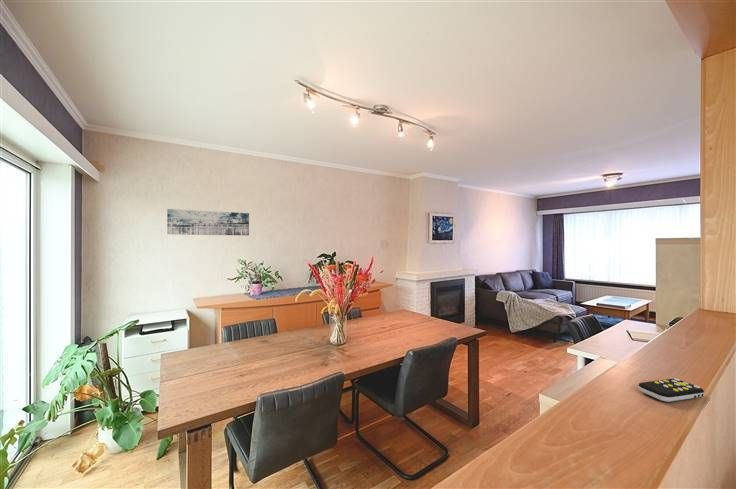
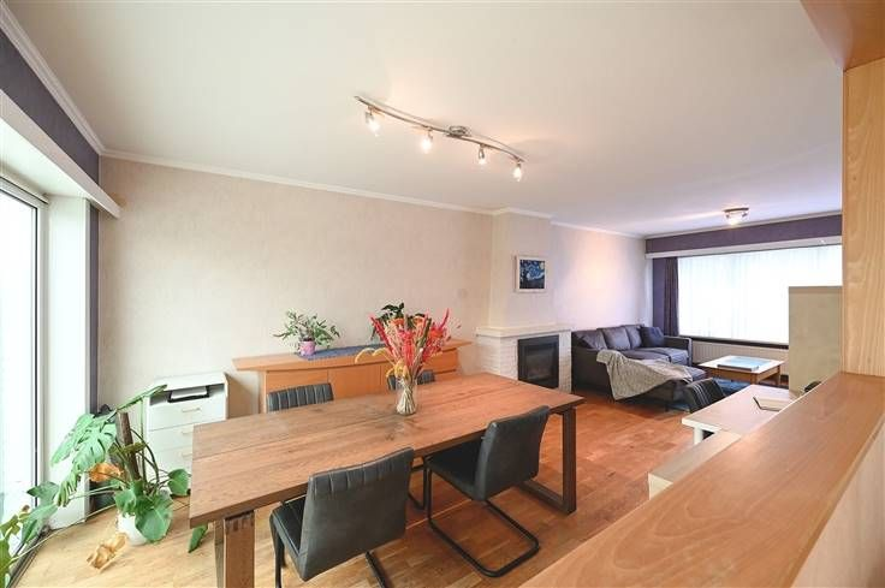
- wall art [166,208,250,236]
- remote control [637,377,705,403]
